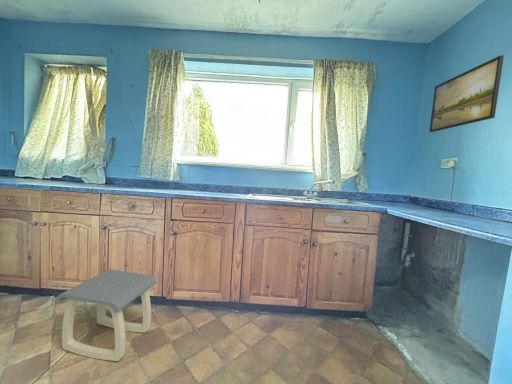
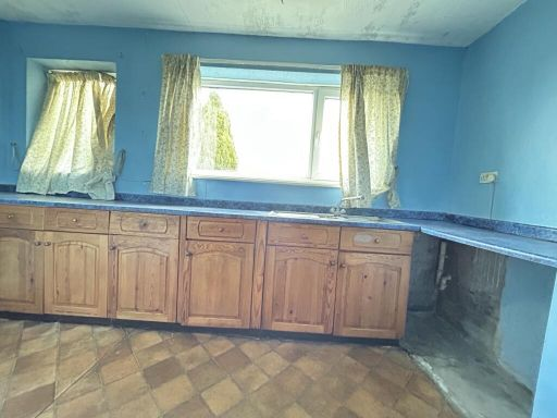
- stool [55,268,157,362]
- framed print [428,54,505,133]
